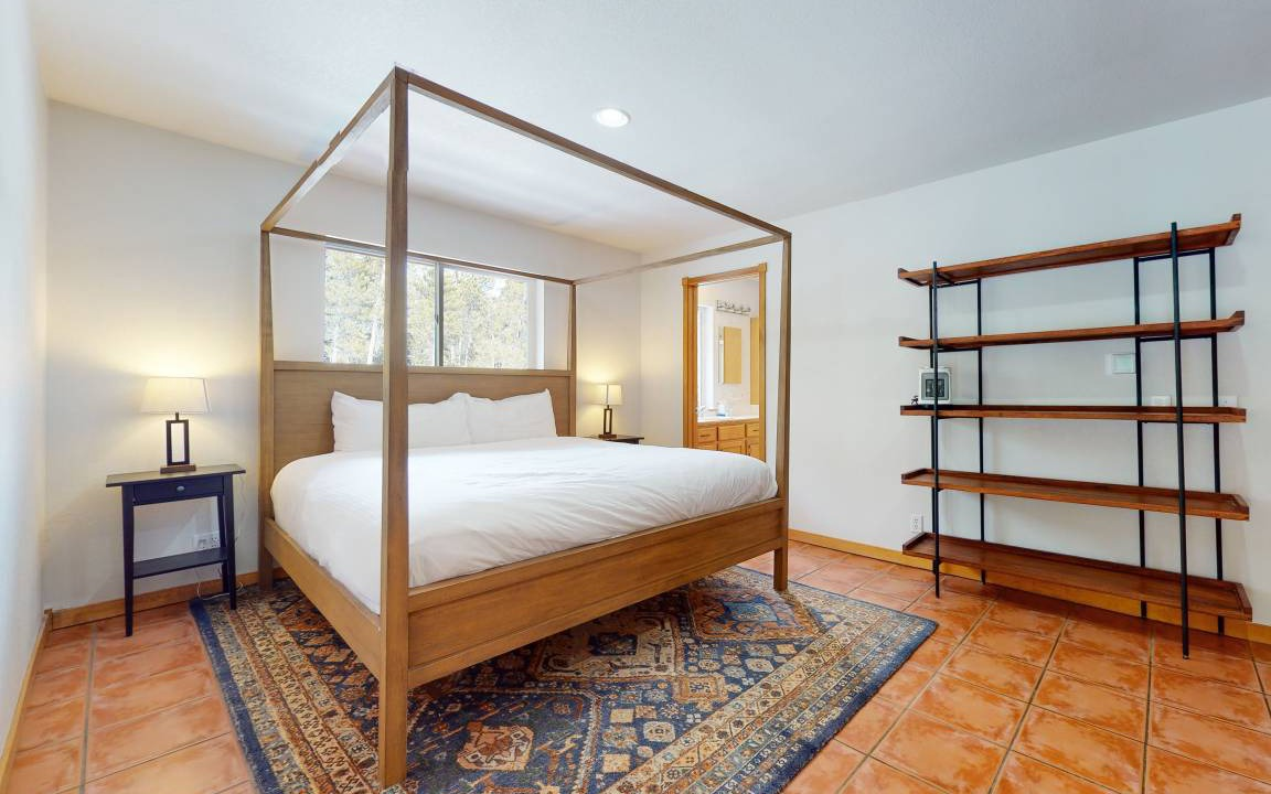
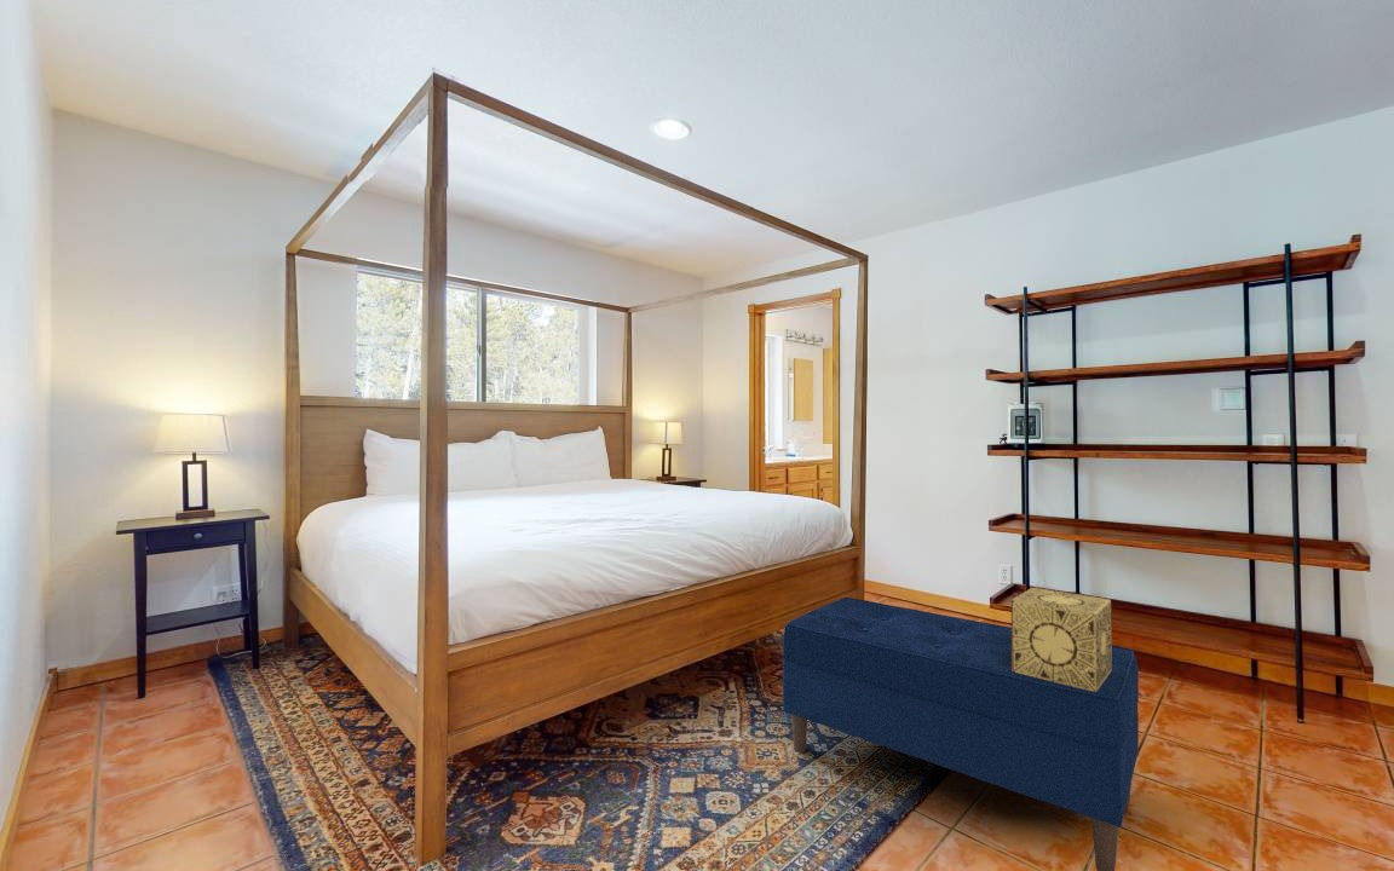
+ bench [782,596,1140,871]
+ decorative box [1010,587,1112,692]
